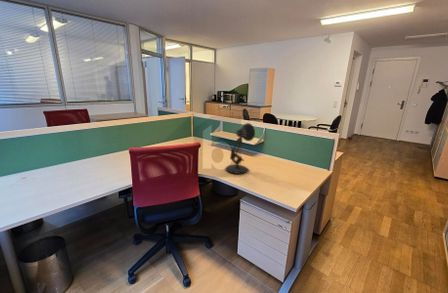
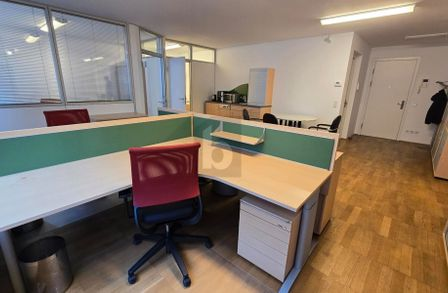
- desk lamp [224,122,256,175]
